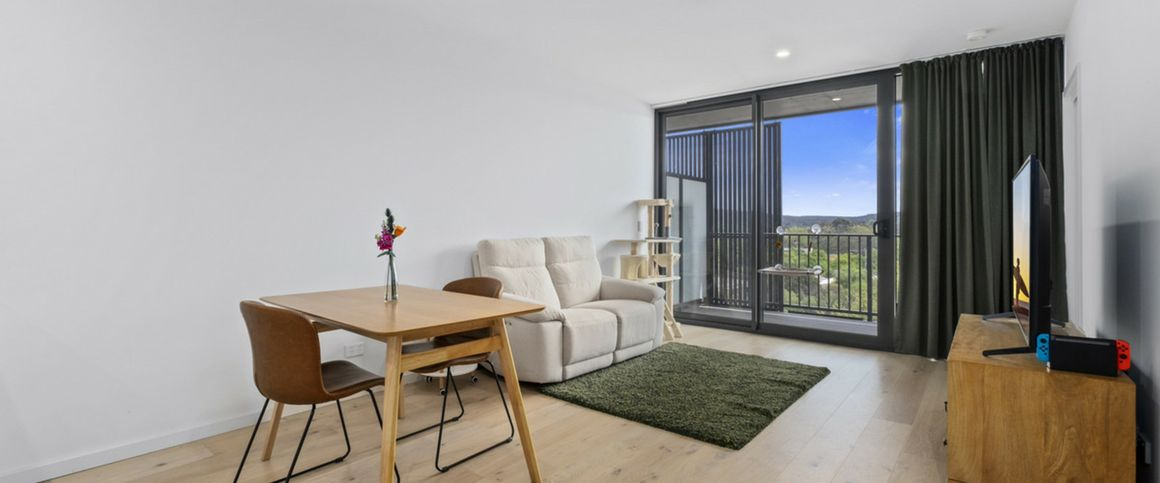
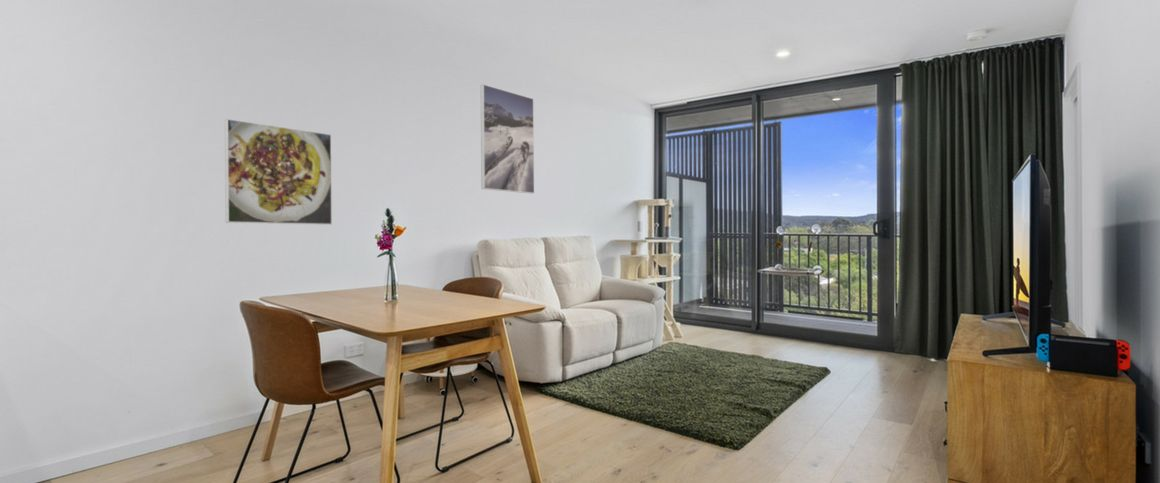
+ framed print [224,118,333,226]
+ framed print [480,83,535,194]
